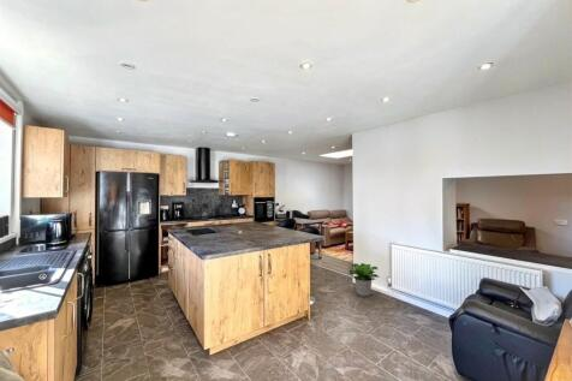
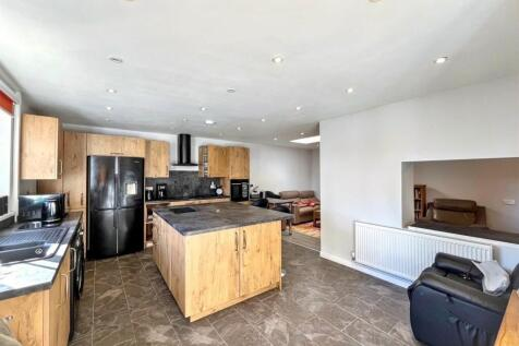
- potted plant [348,262,381,297]
